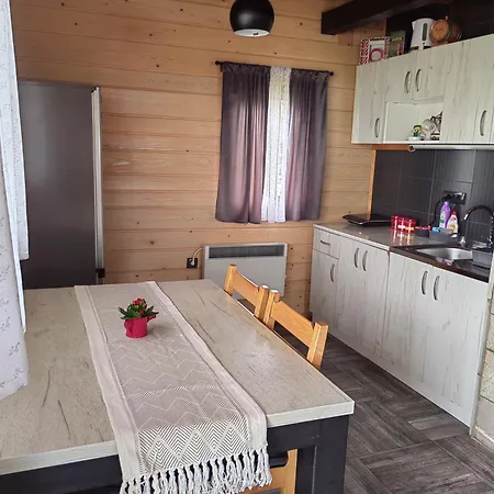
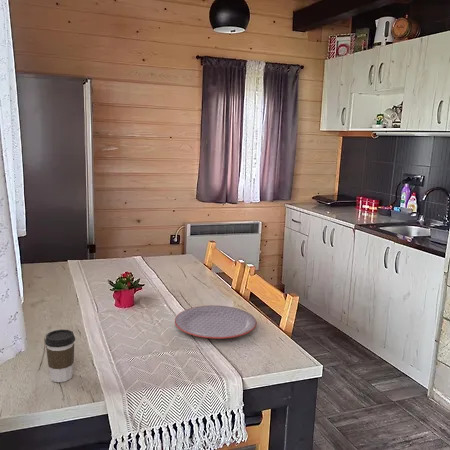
+ coffee cup [44,329,76,383]
+ plate [174,304,258,340]
